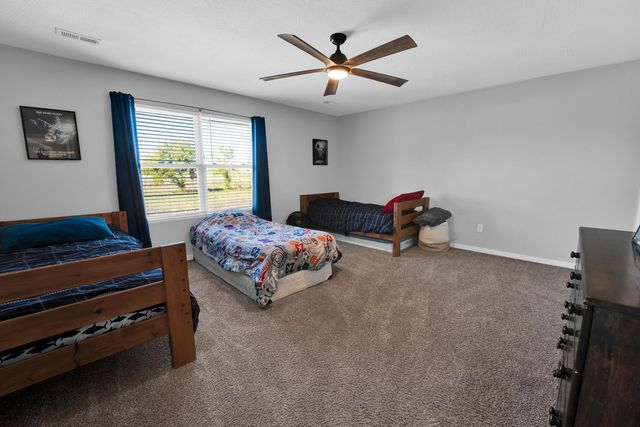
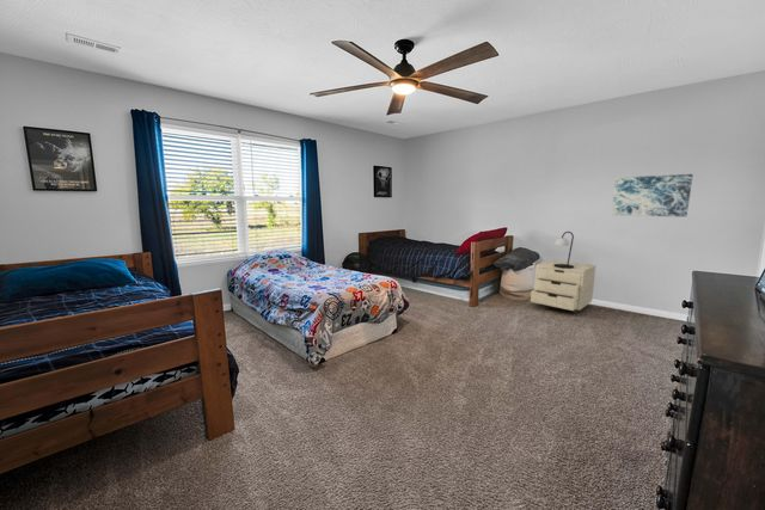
+ table lamp [553,231,575,269]
+ nightstand [530,259,596,314]
+ wall art [611,173,694,219]
